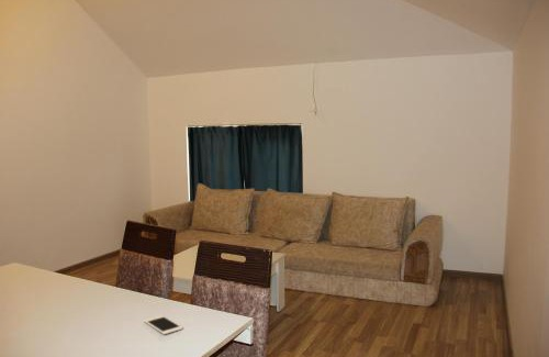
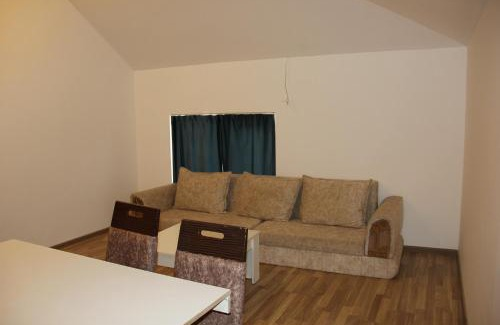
- cell phone [143,314,183,335]
